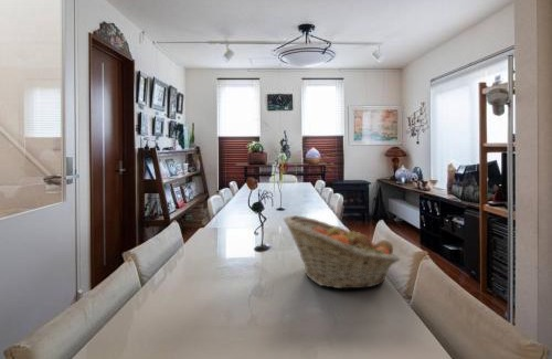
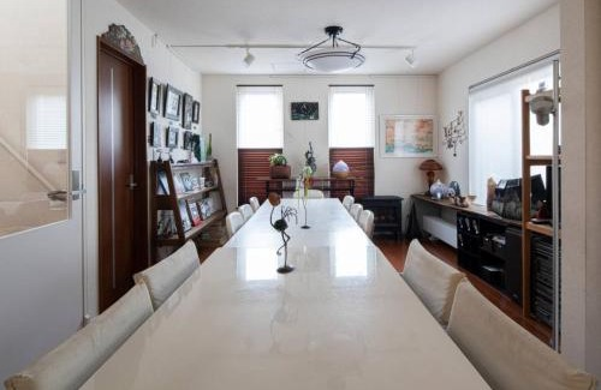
- fruit basket [283,214,401,289]
